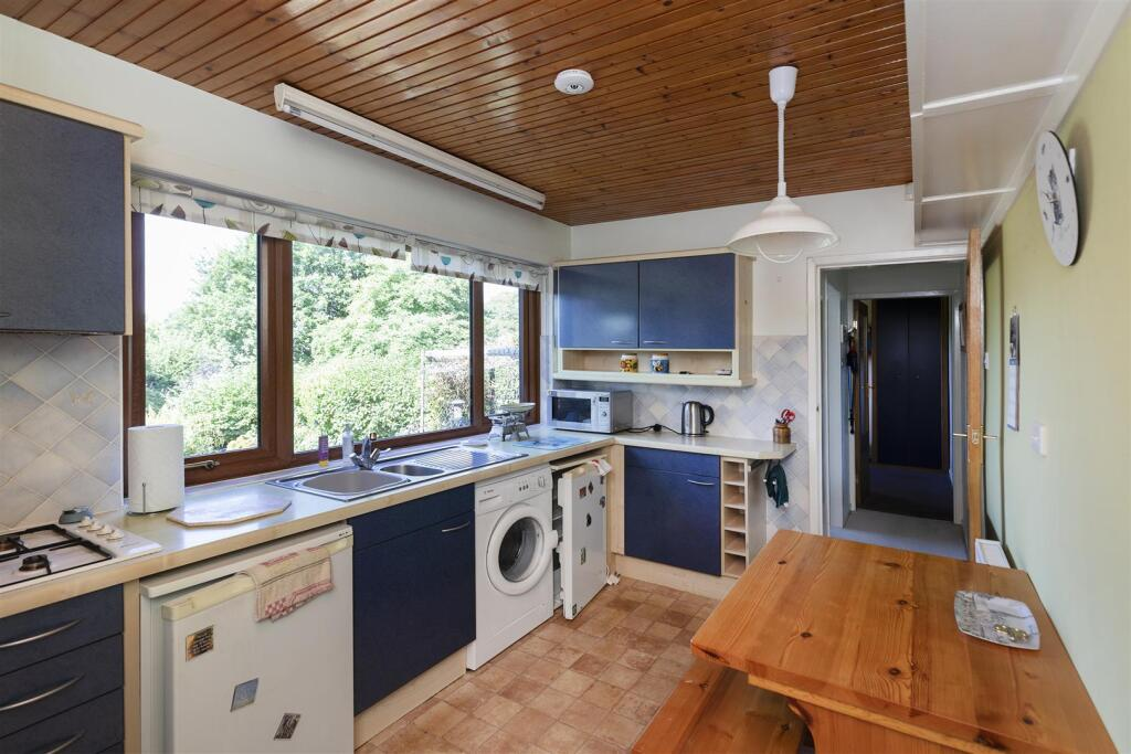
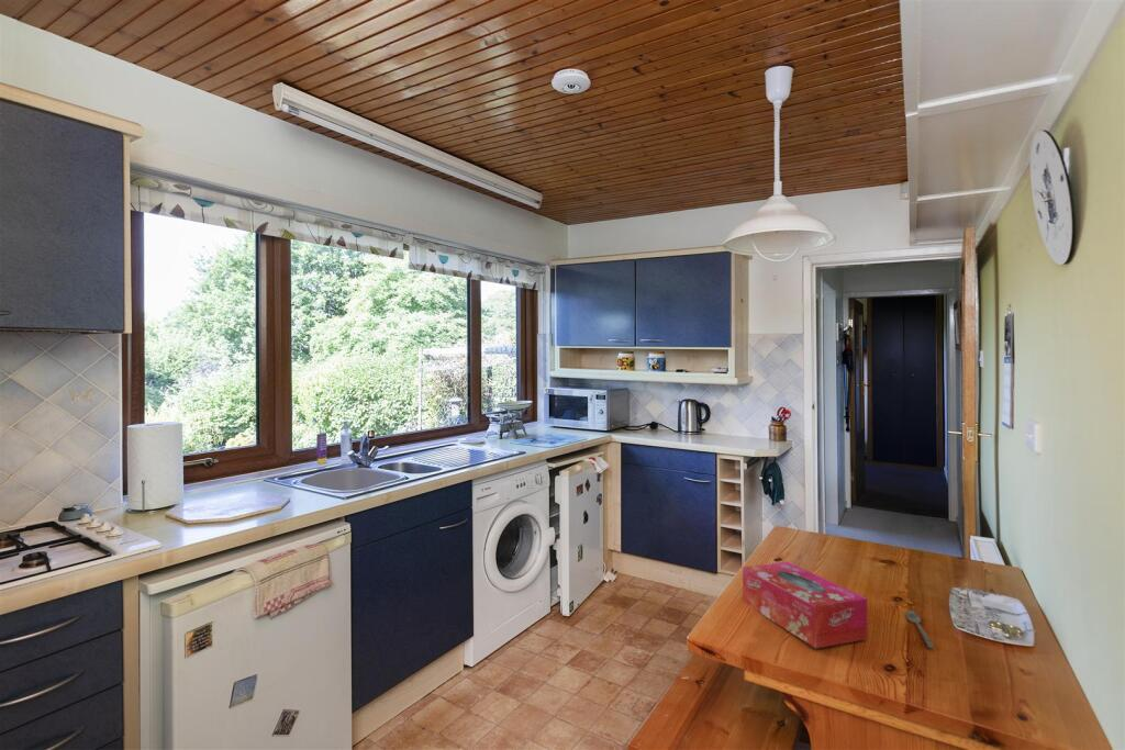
+ tissue box [742,561,868,649]
+ spoon [905,609,935,649]
